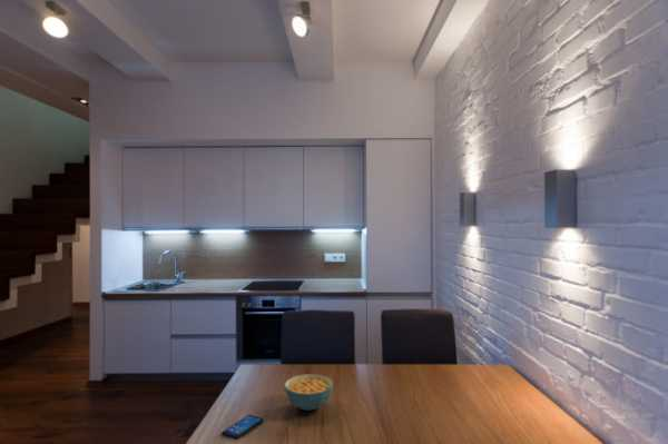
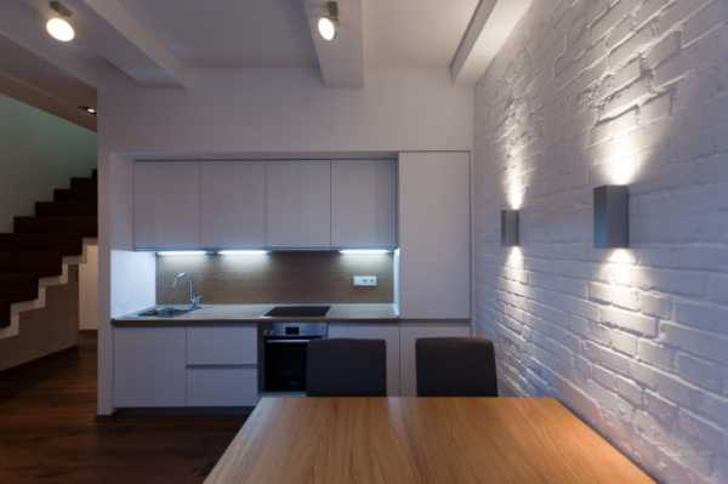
- cereal bowl [283,373,334,412]
- smartphone [220,414,265,441]
